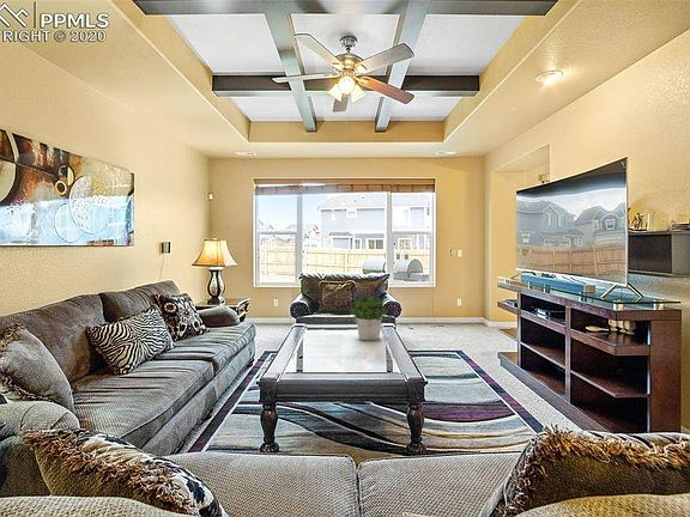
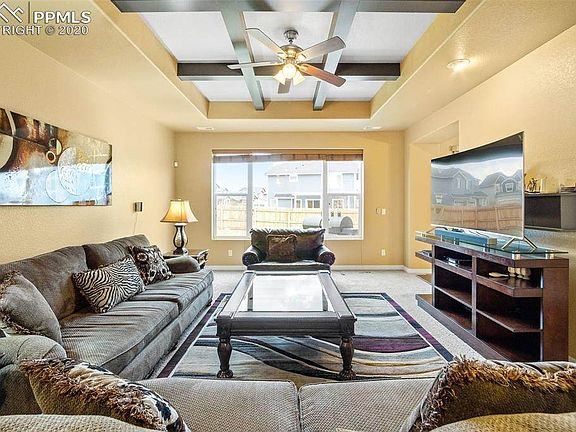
- potted plant [349,296,391,341]
